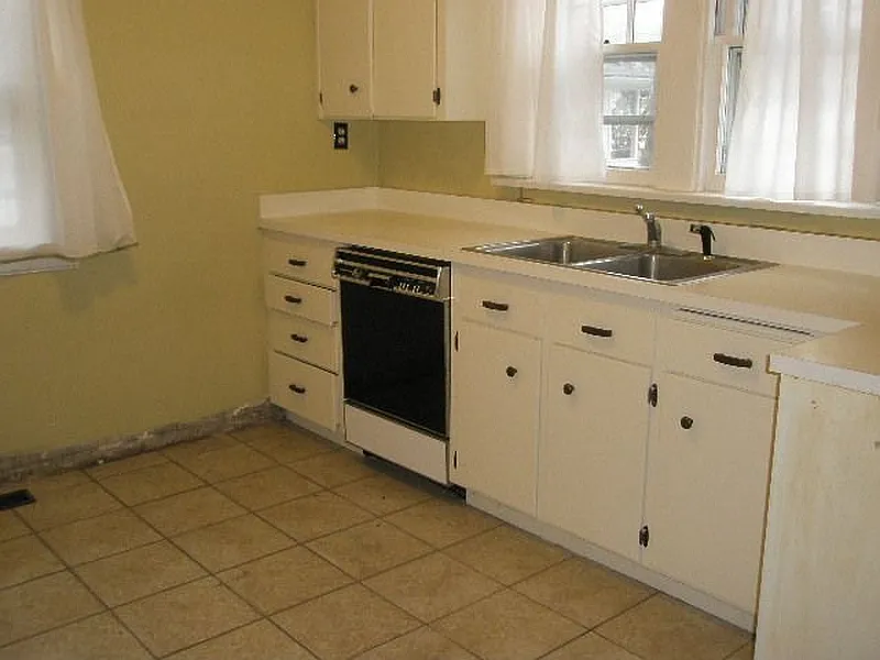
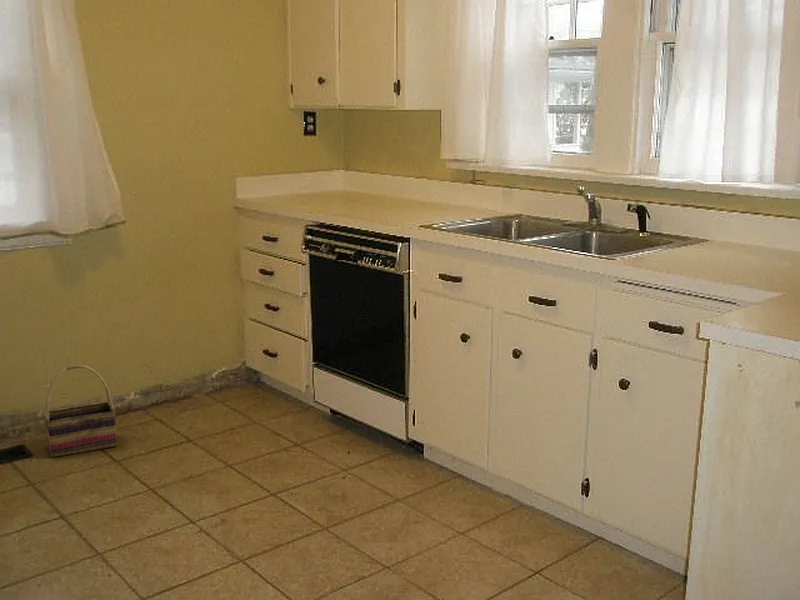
+ basket [42,363,118,458]
